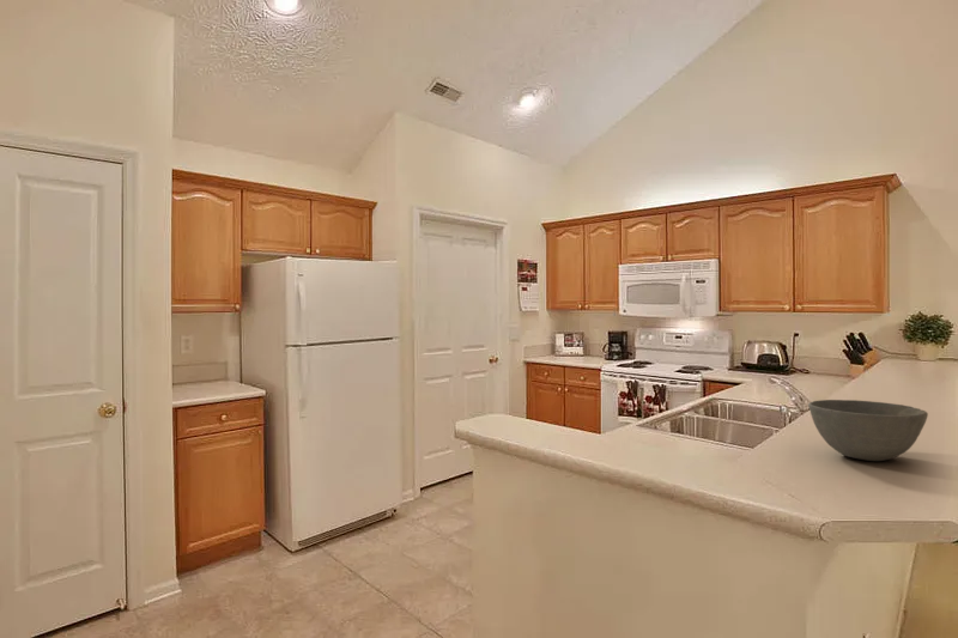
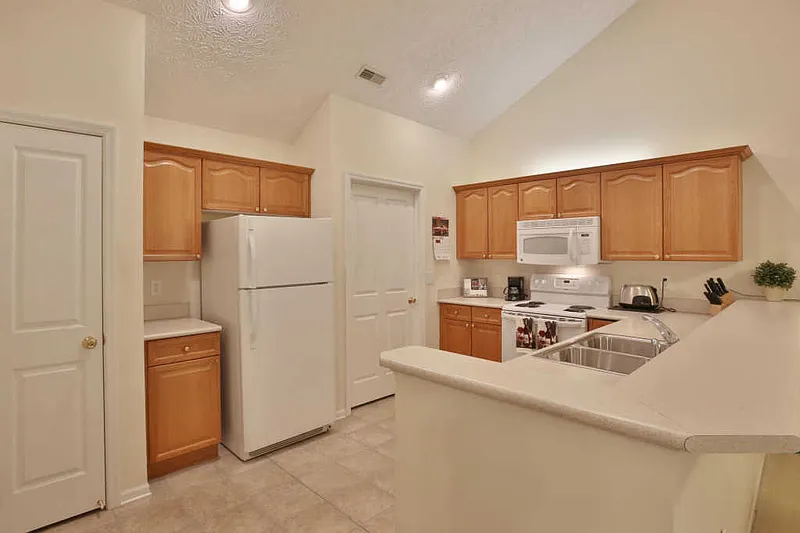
- bowl [807,399,929,462]
